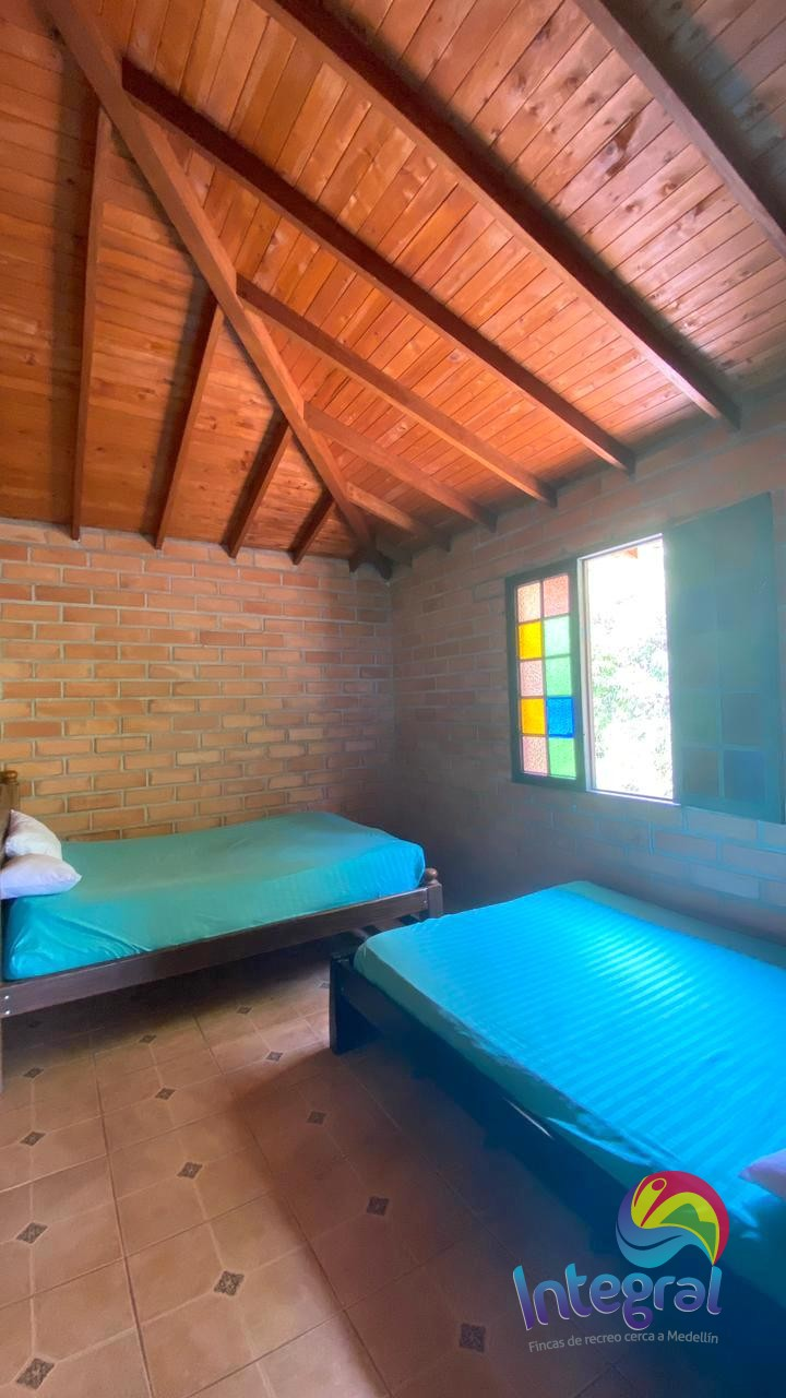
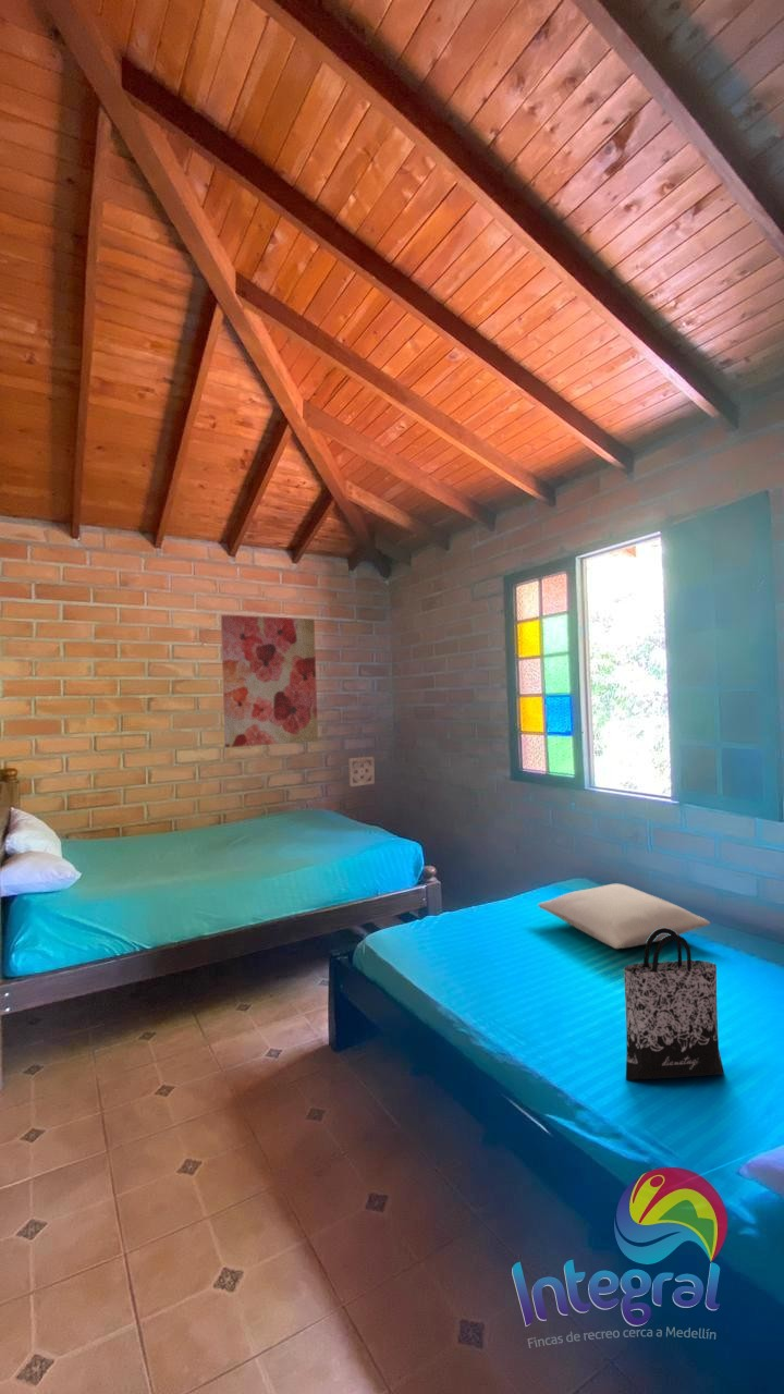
+ pillow [537,883,711,950]
+ tote bag [623,928,725,1081]
+ wall art [220,613,319,748]
+ wall ornament [347,756,376,787]
